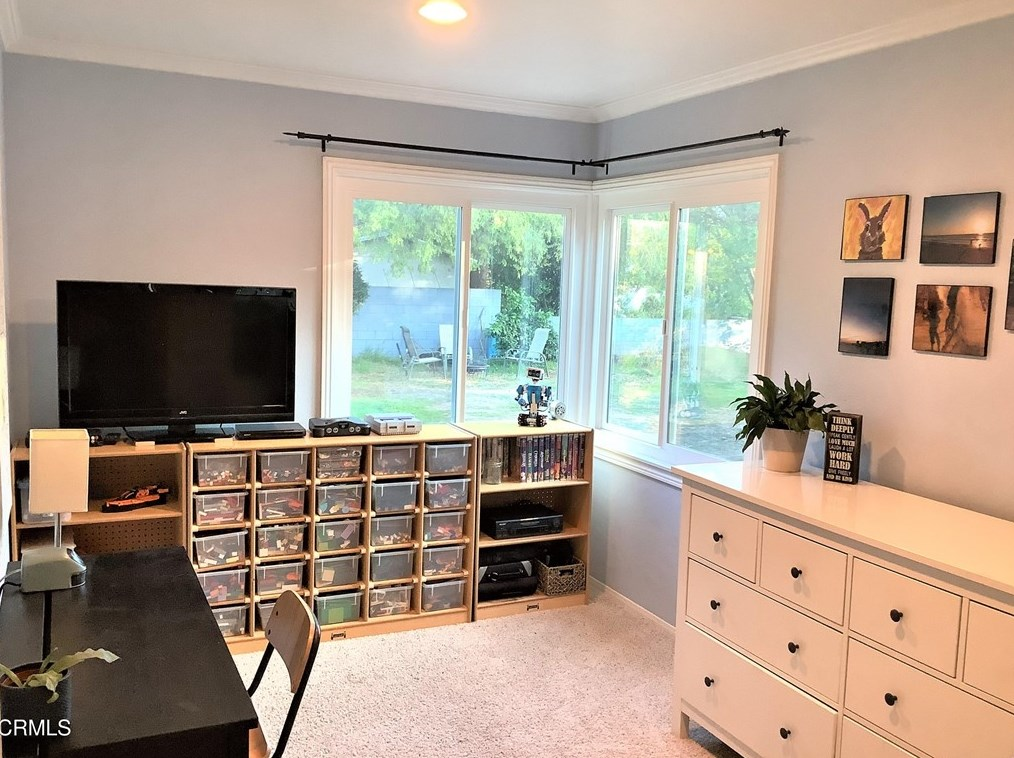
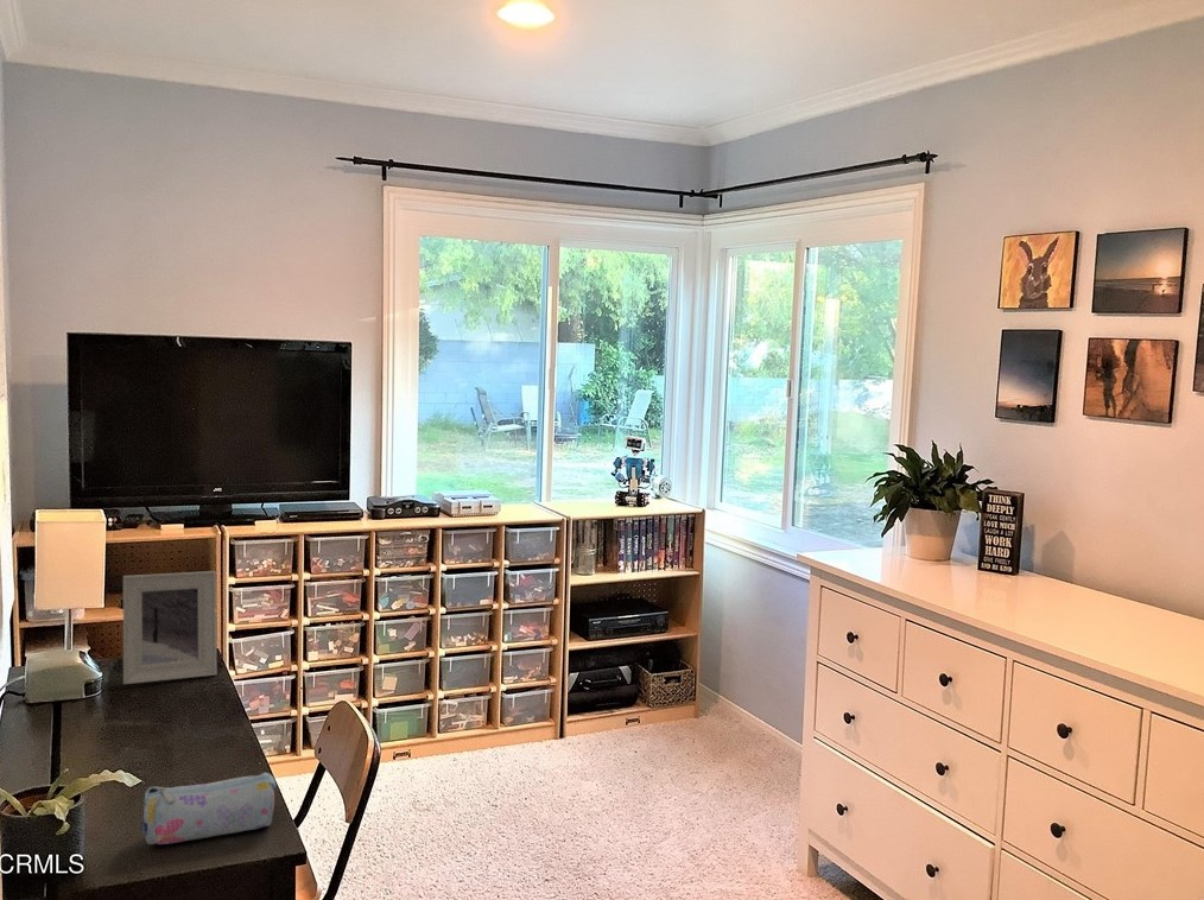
+ pencil case [139,772,278,845]
+ picture frame [122,570,217,685]
